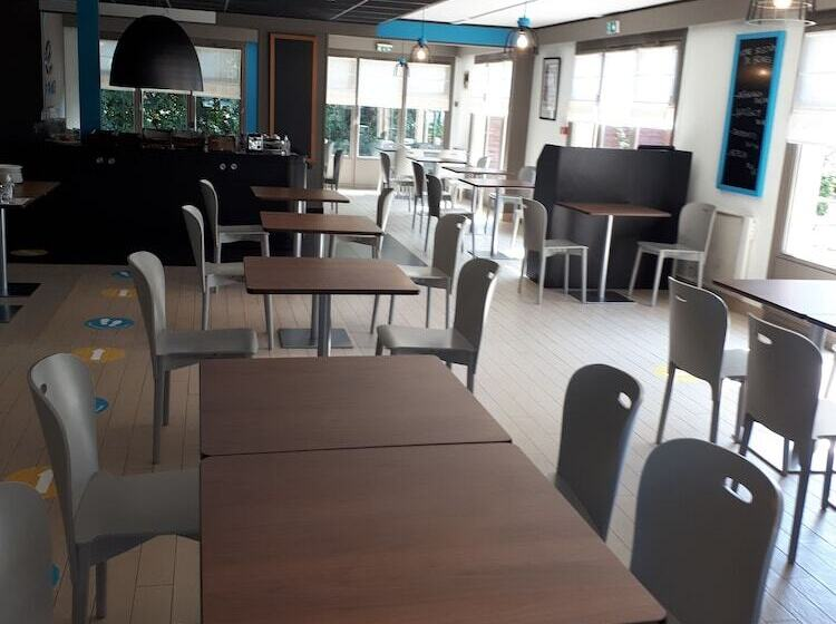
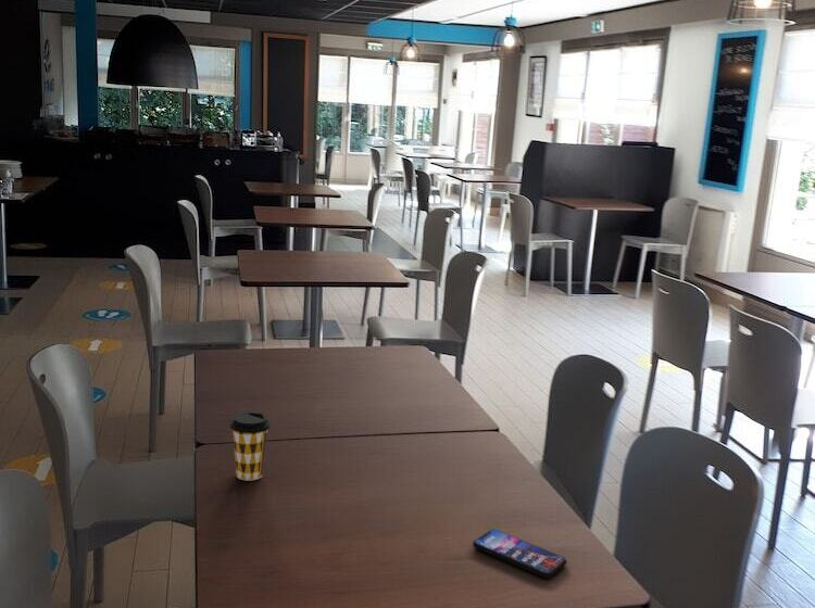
+ coffee cup [229,411,272,482]
+ smartphone [472,529,567,579]
